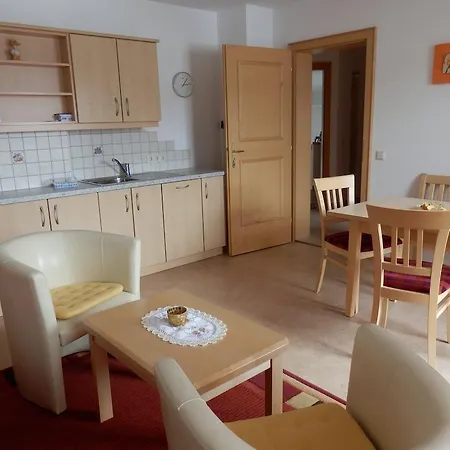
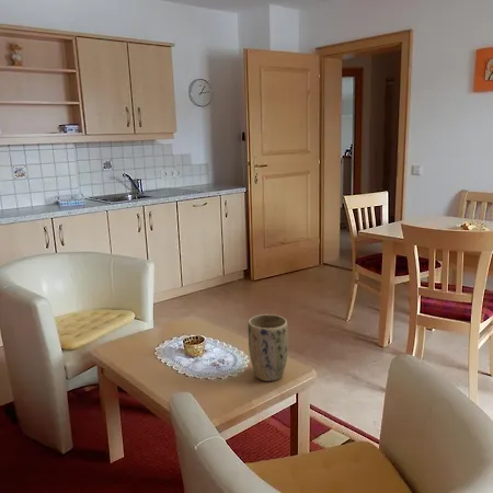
+ plant pot [246,313,289,382]
